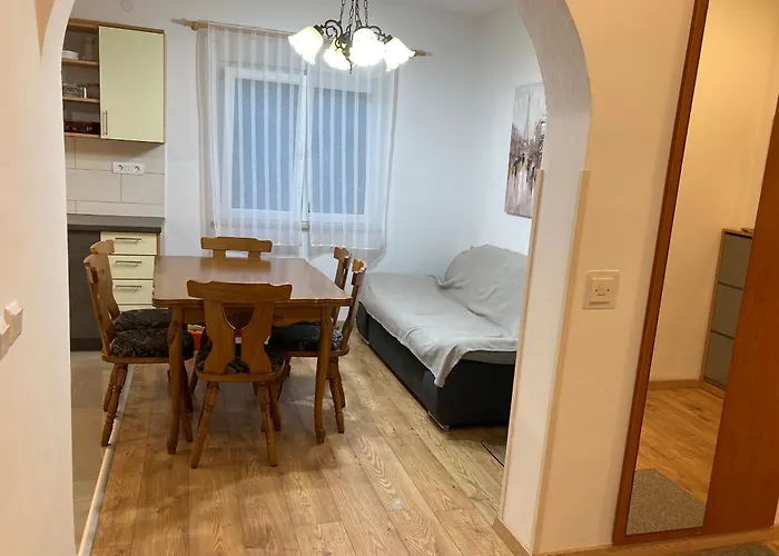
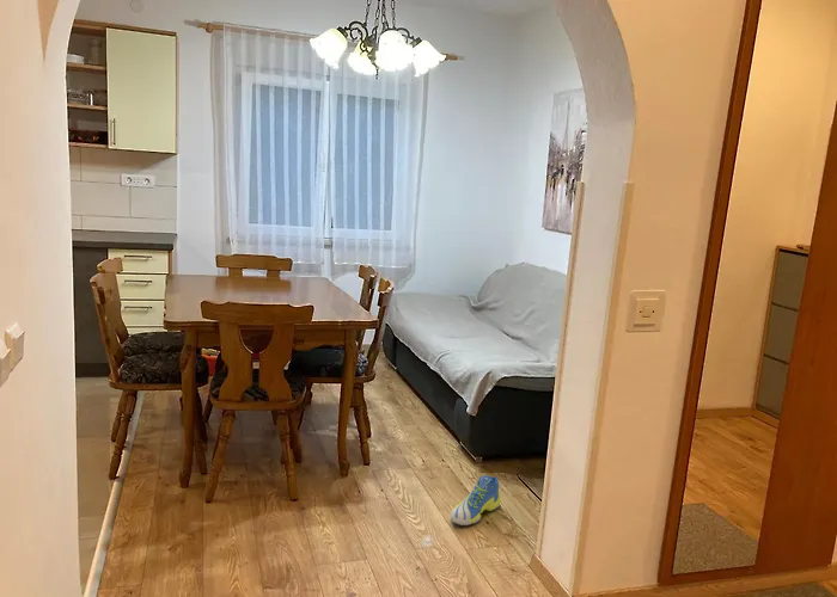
+ sneaker [450,474,502,527]
